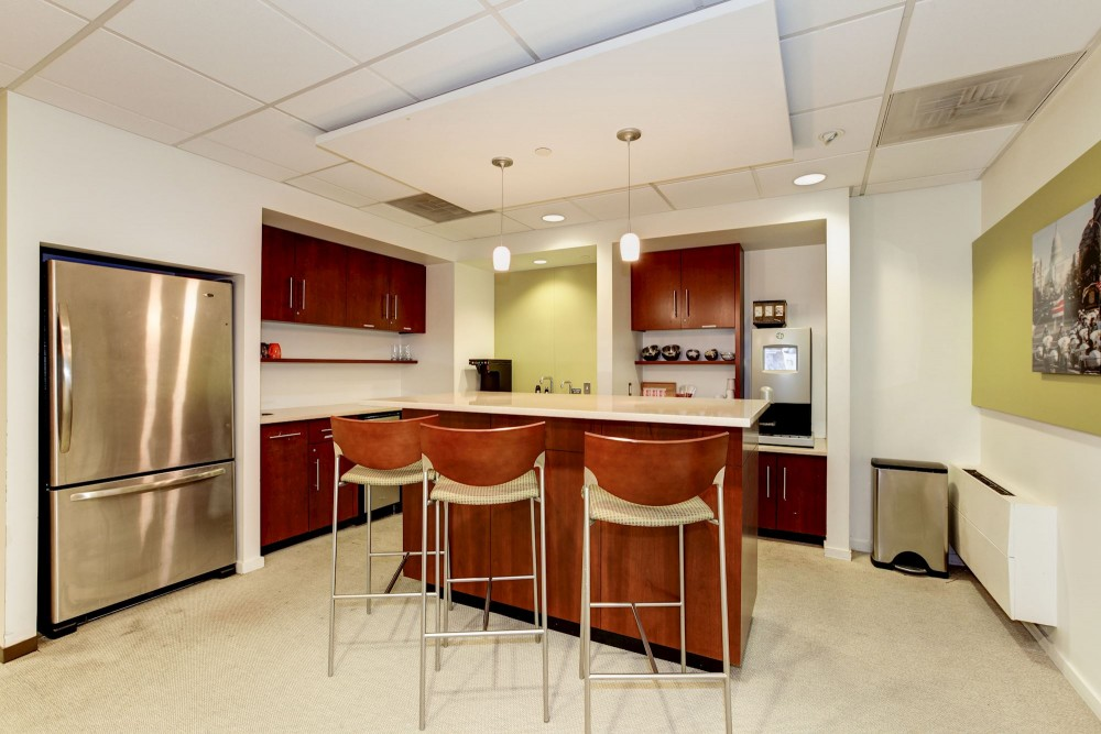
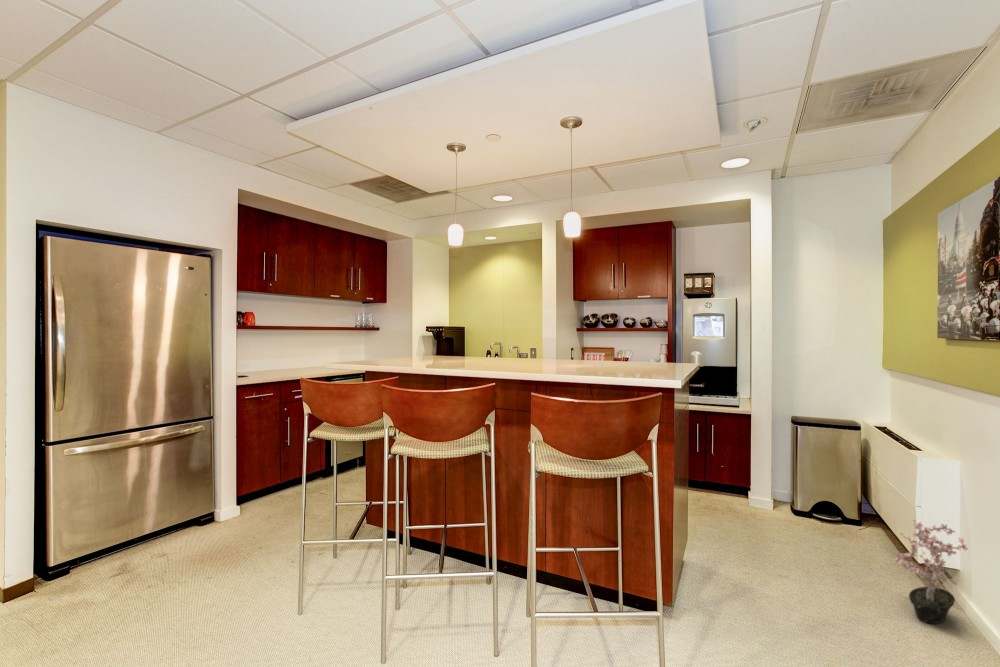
+ potted plant [891,519,969,625]
